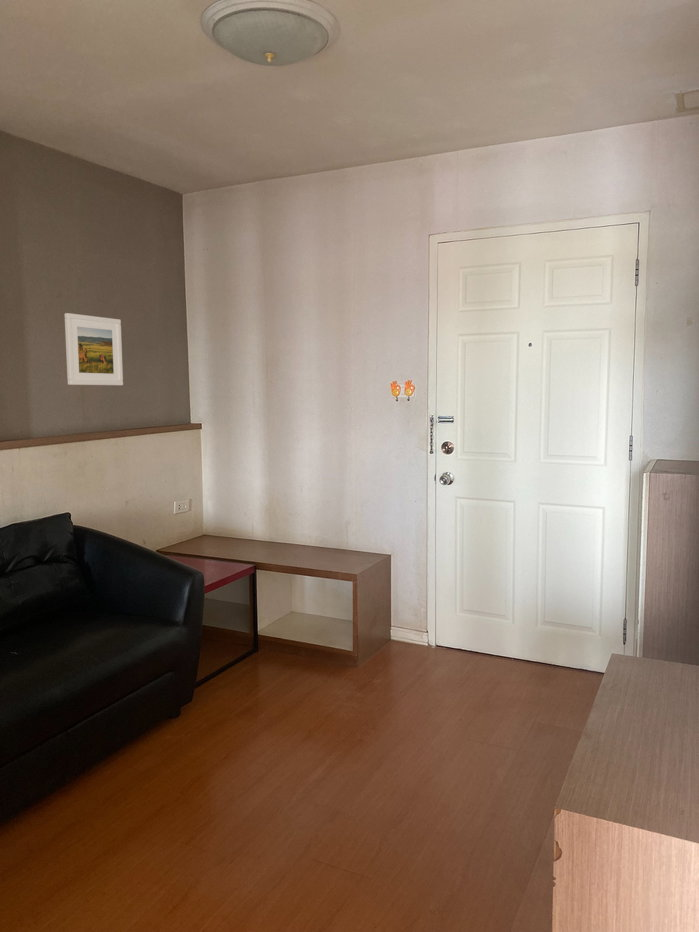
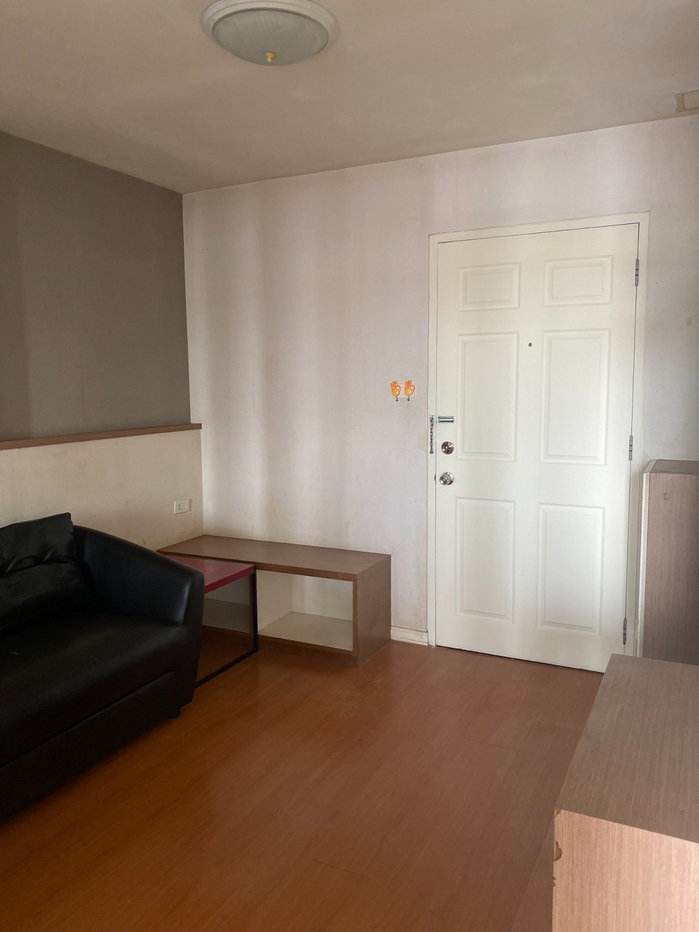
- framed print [64,312,124,386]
